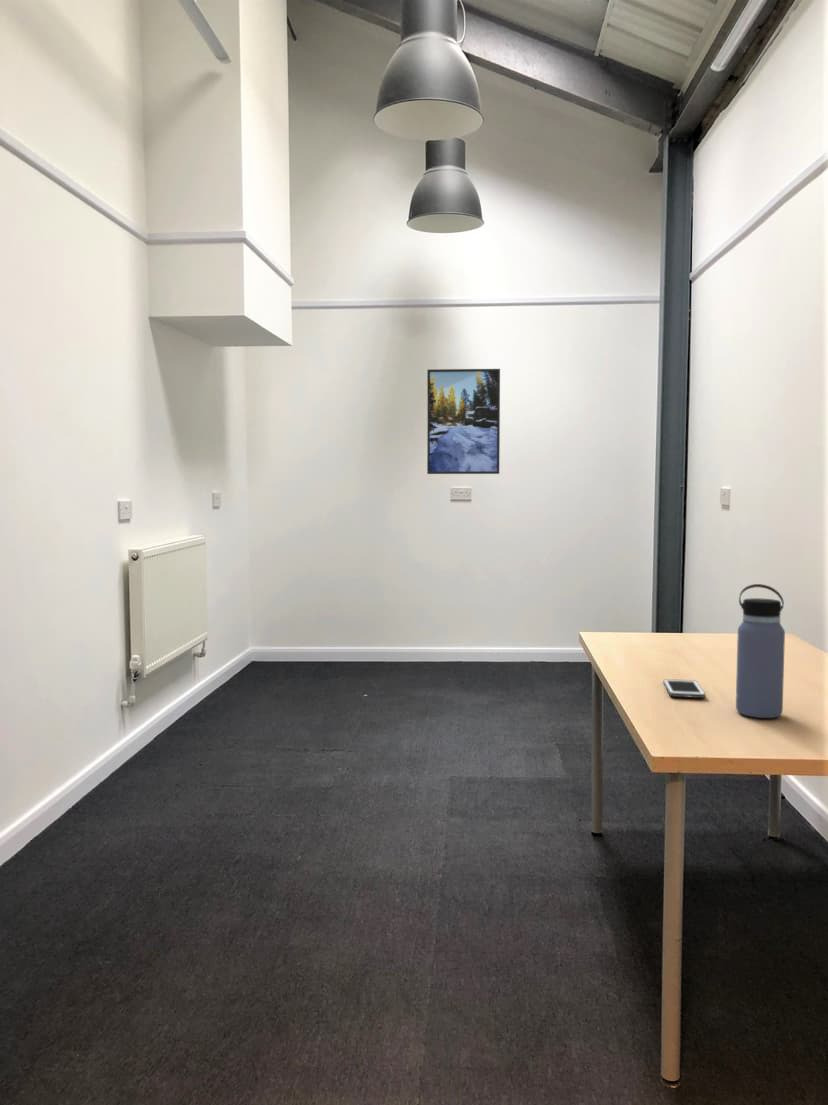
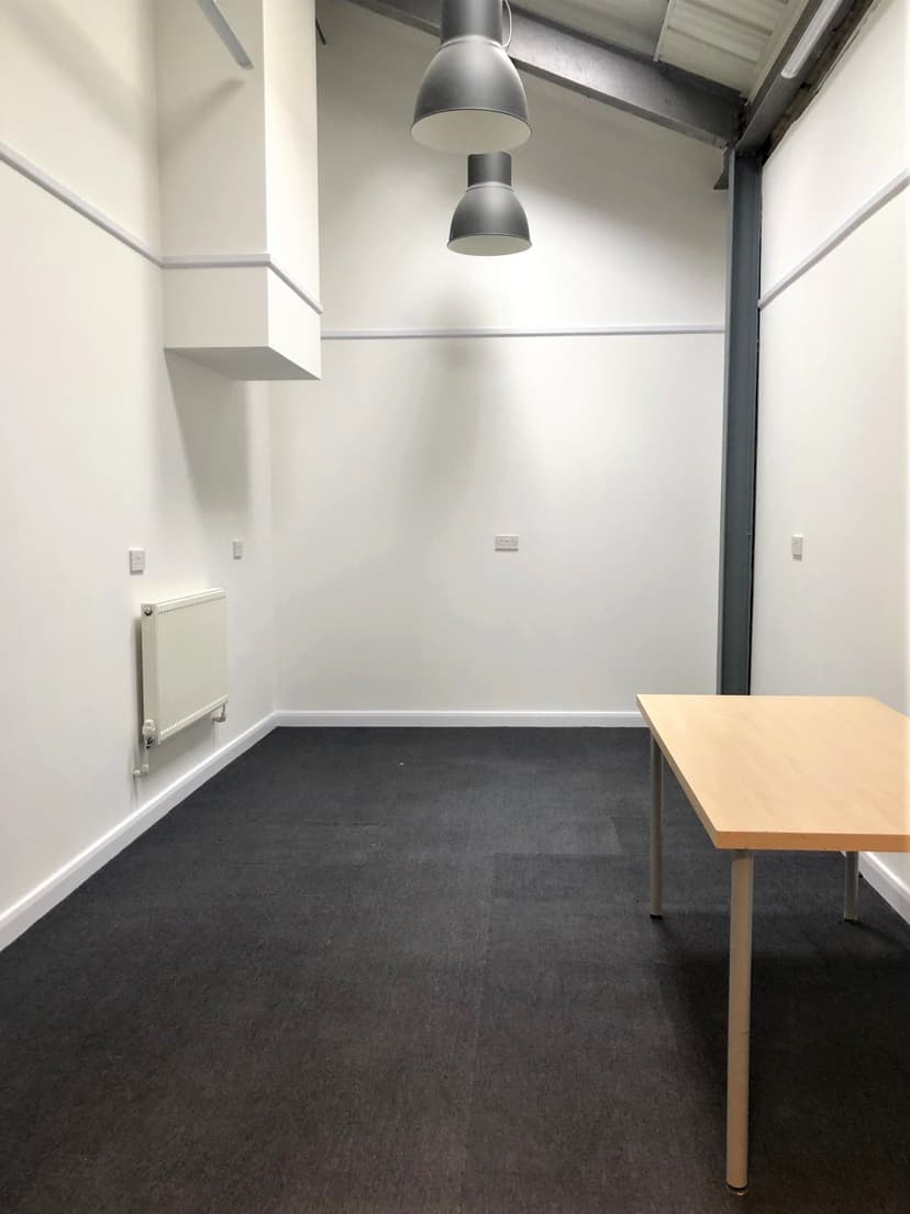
- water bottle [735,583,786,719]
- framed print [426,368,501,475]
- cell phone [663,678,706,699]
